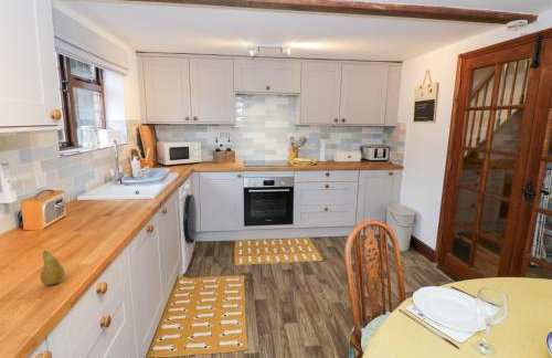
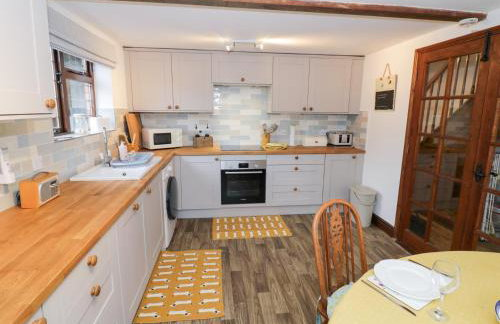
- fruit [39,250,65,286]
